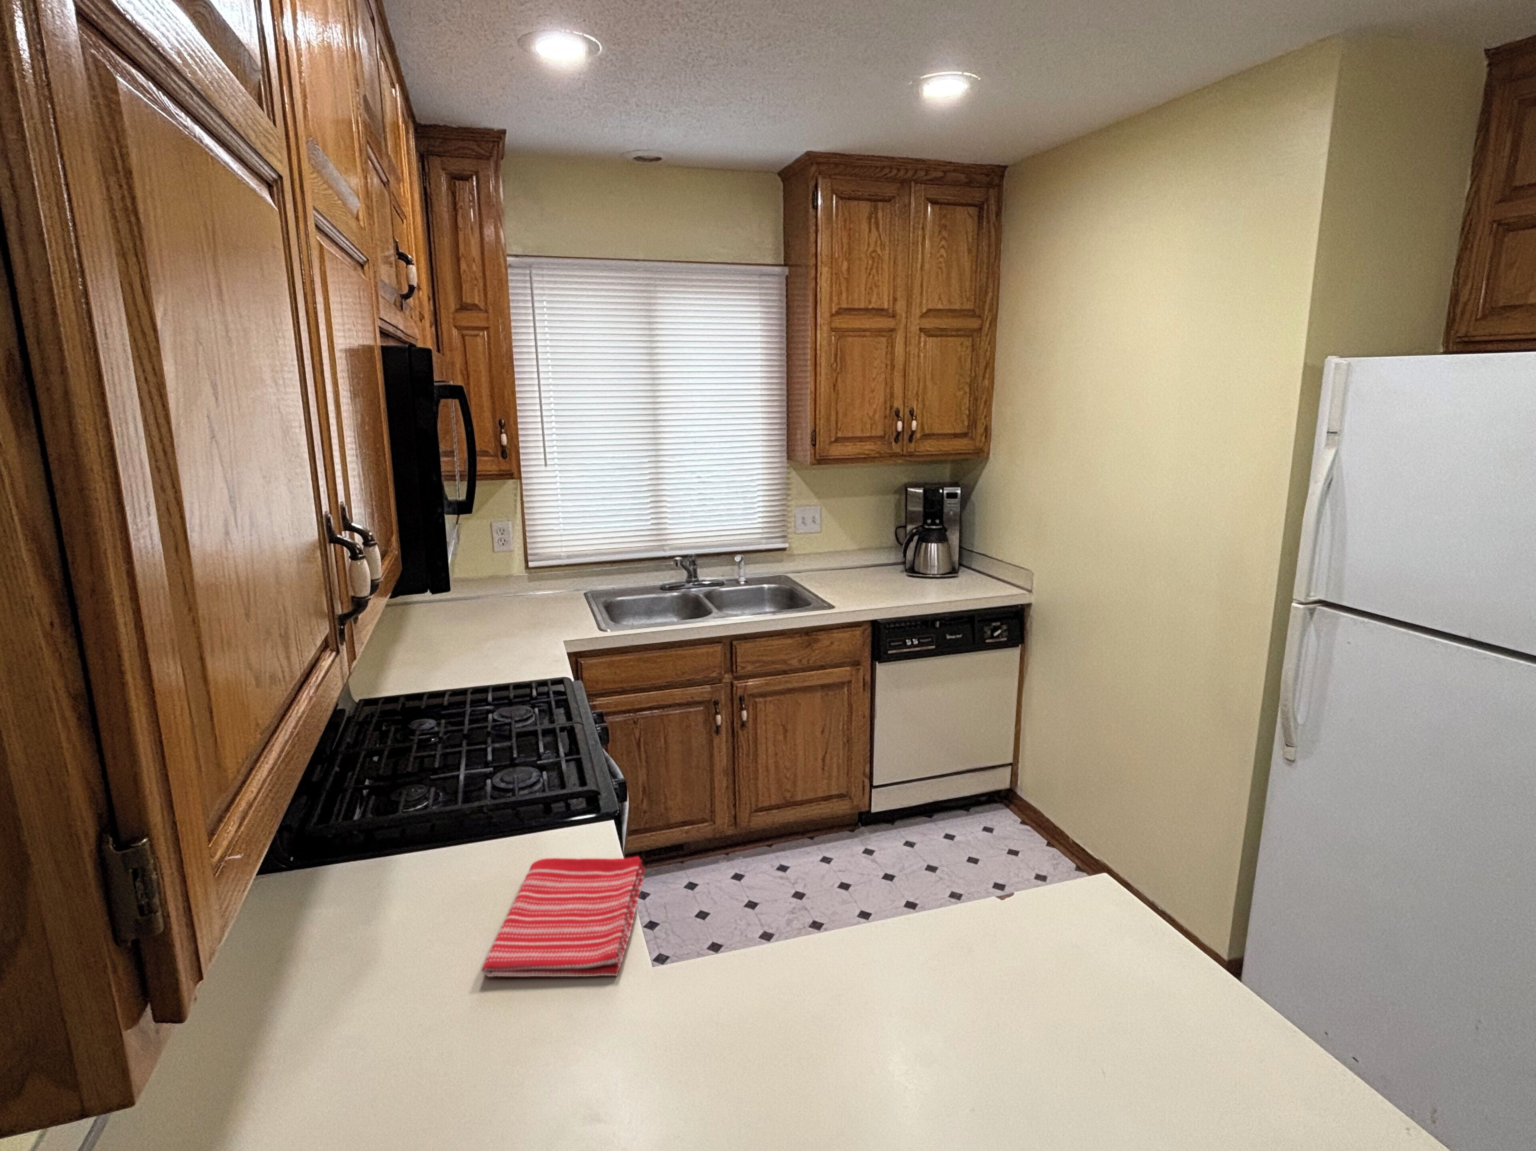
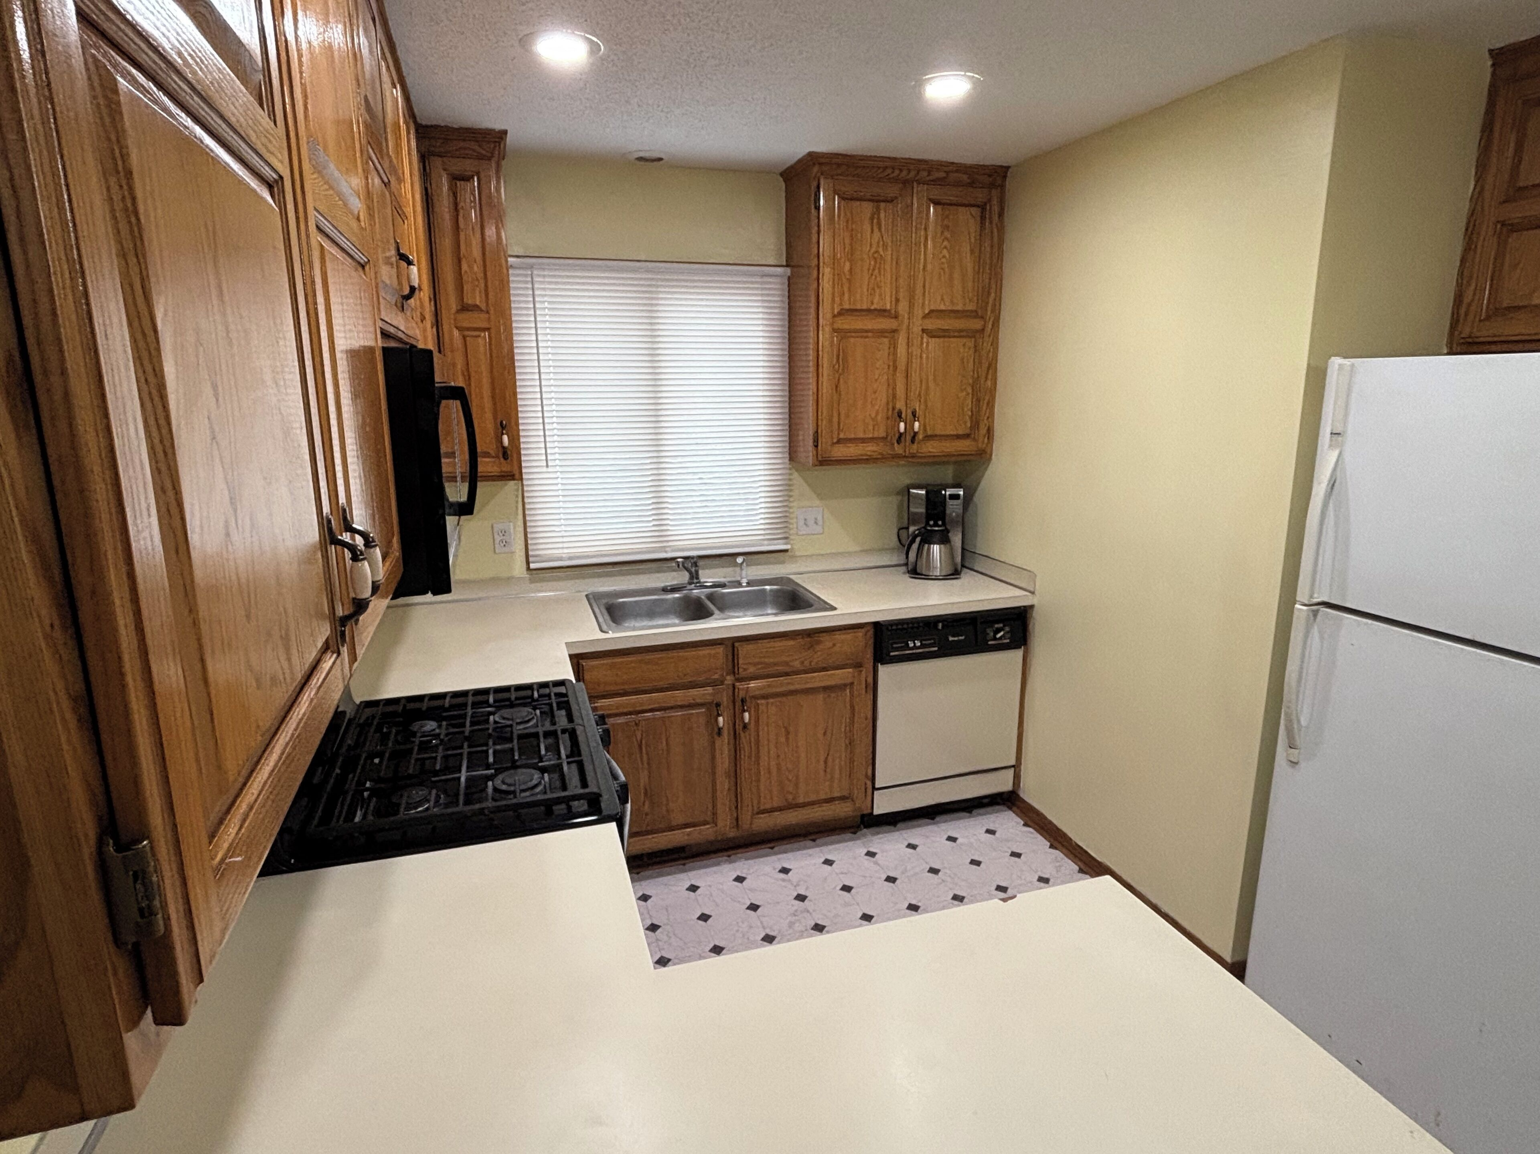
- dish towel [481,856,646,977]
